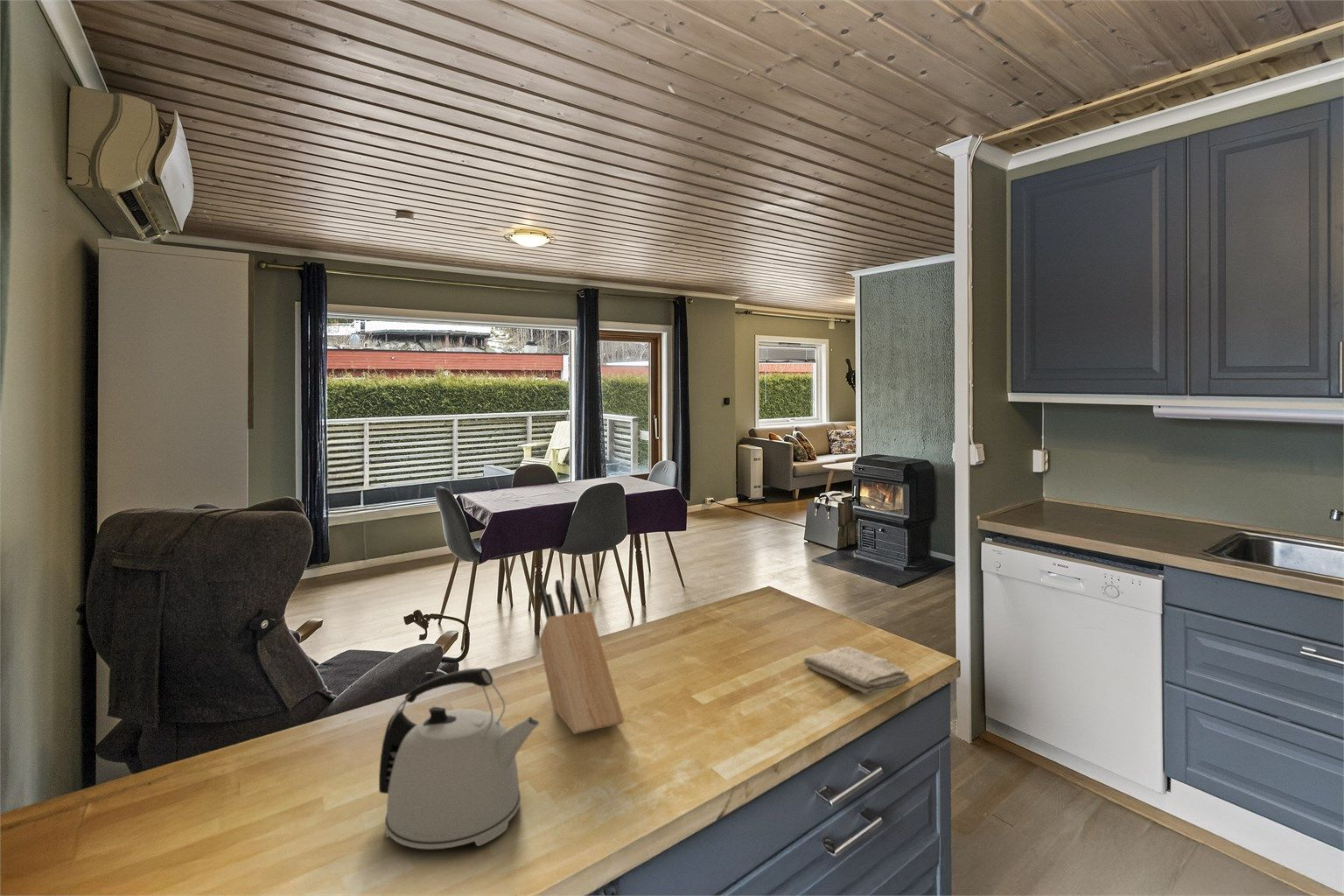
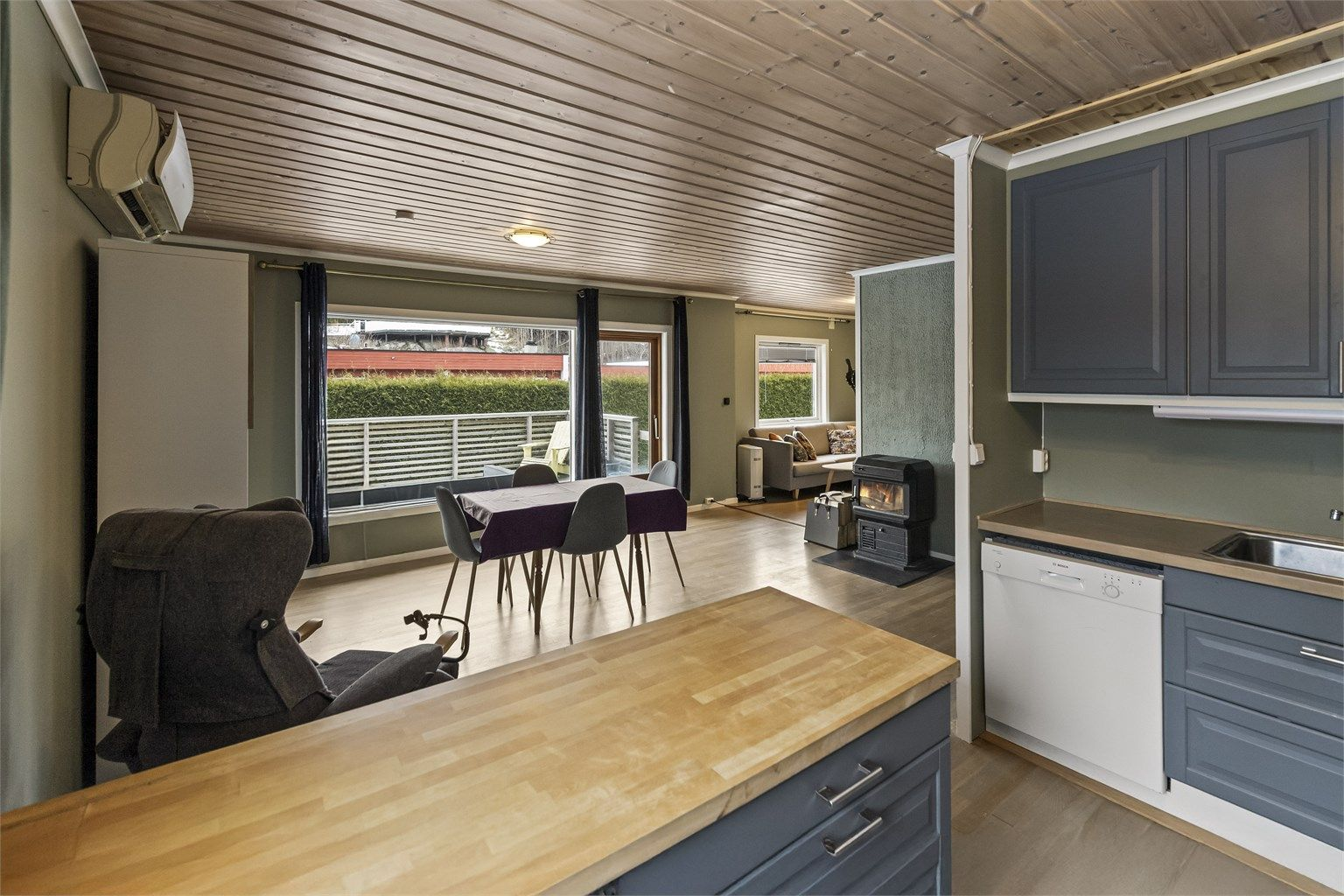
- kettle [378,667,541,851]
- washcloth [802,646,911,696]
- knife block [538,577,625,735]
